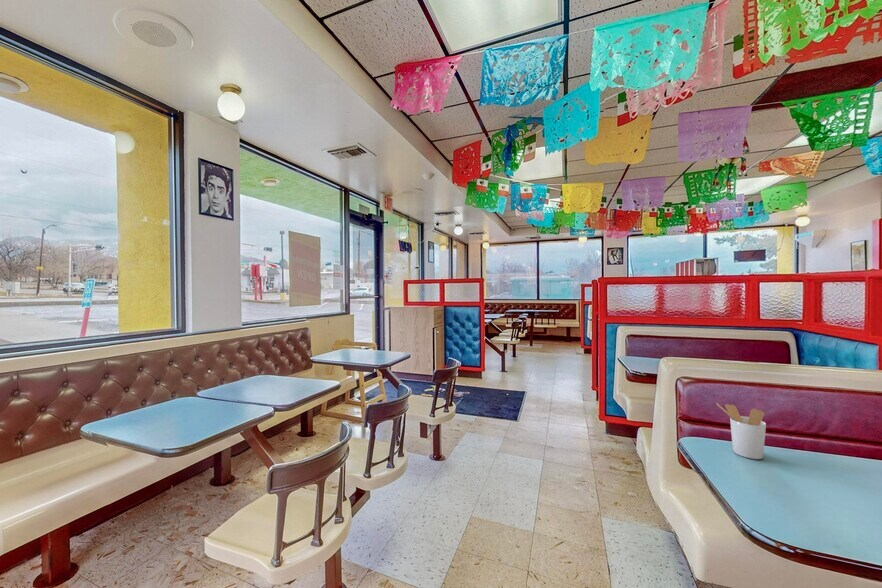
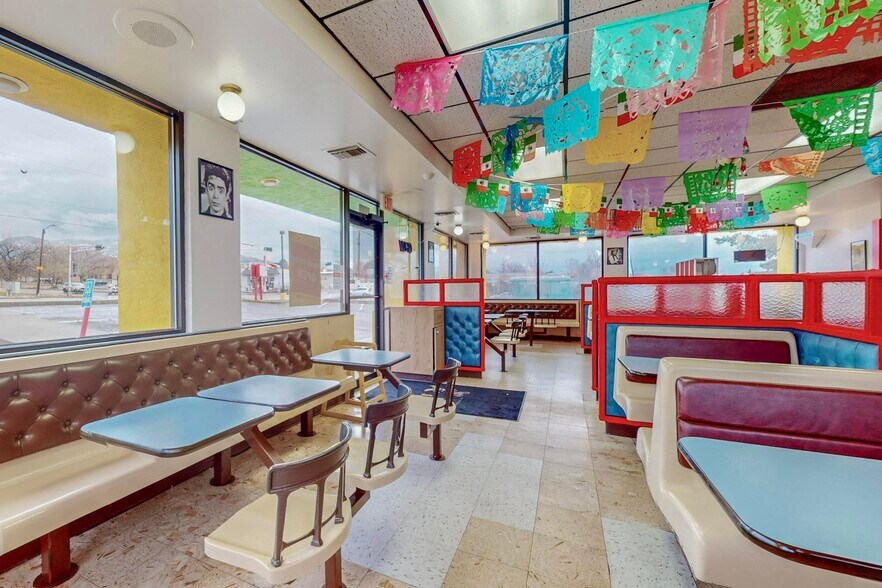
- utensil holder [715,402,767,460]
